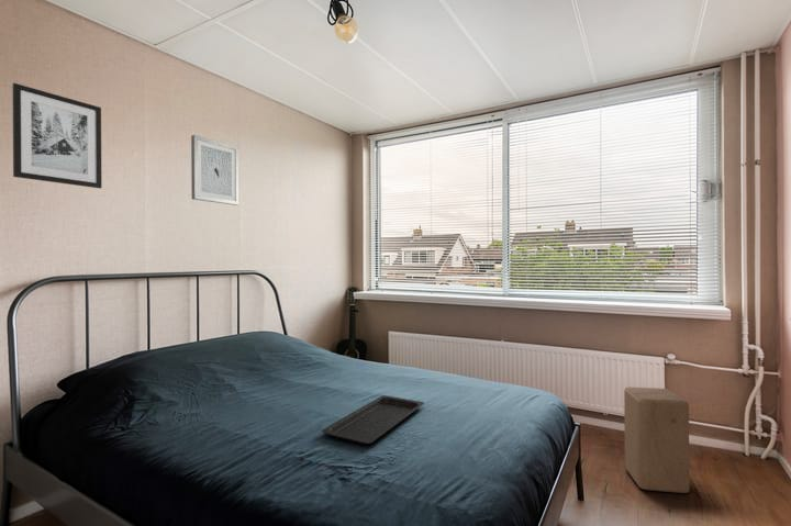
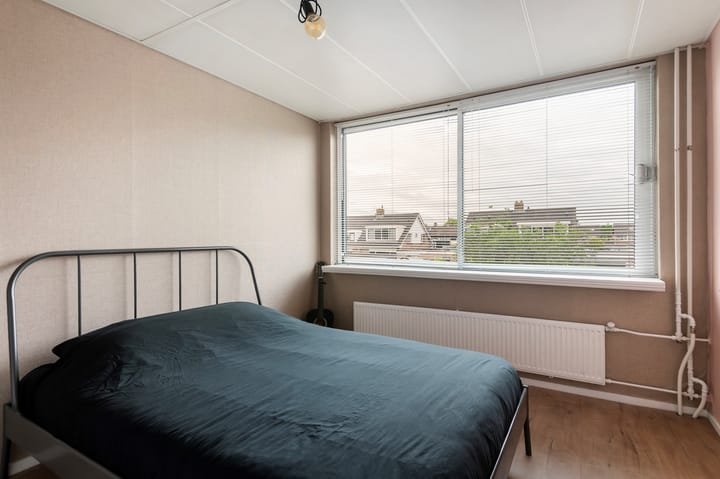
- wall art [190,134,239,206]
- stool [623,385,690,494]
- serving tray [321,394,425,445]
- wall art [11,82,103,189]
